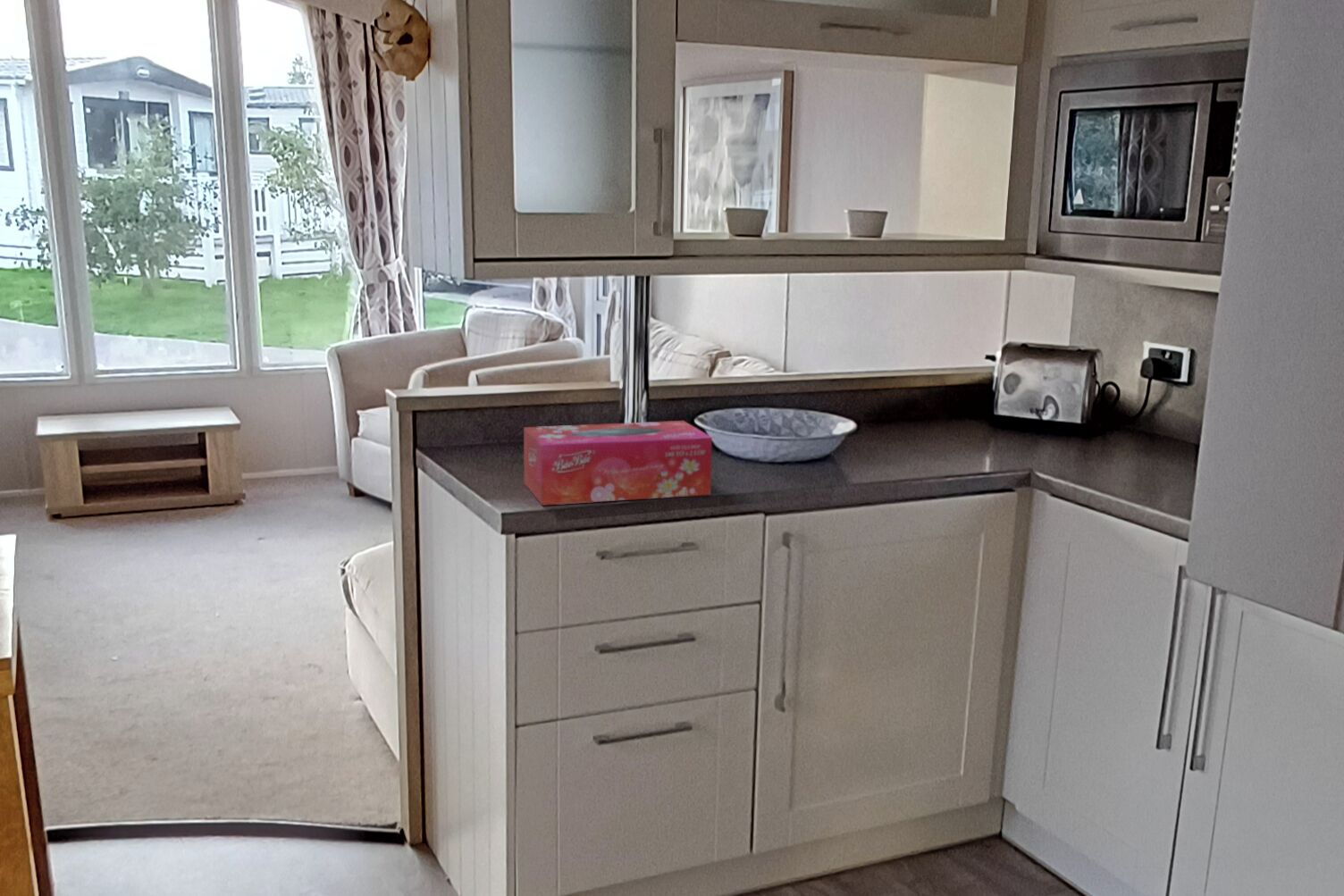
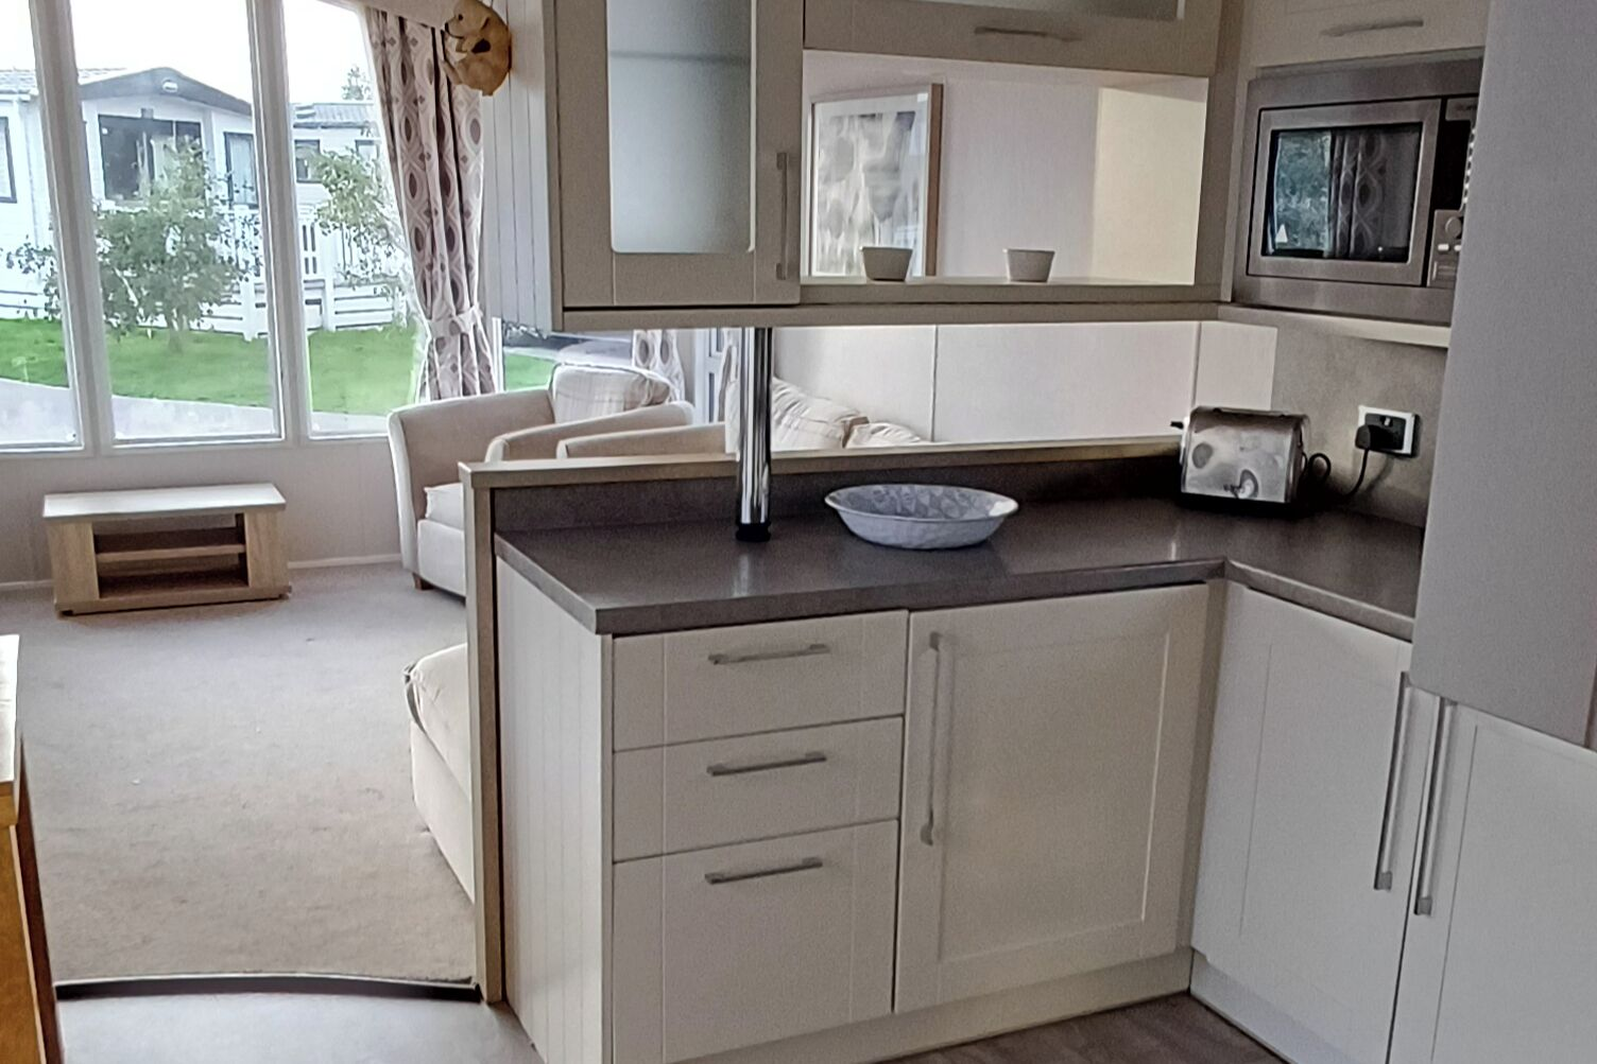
- tissue box [523,420,713,507]
